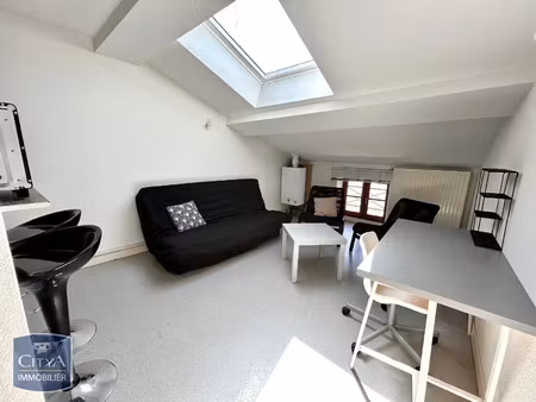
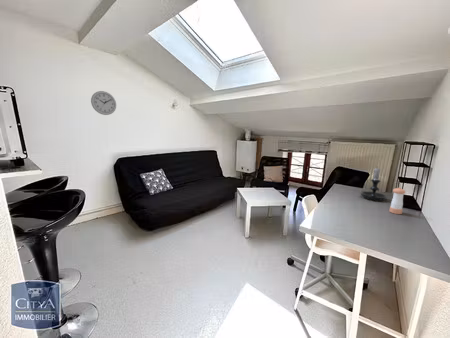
+ candle holder [360,165,388,202]
+ wall clock [90,90,117,116]
+ pepper shaker [388,187,406,215]
